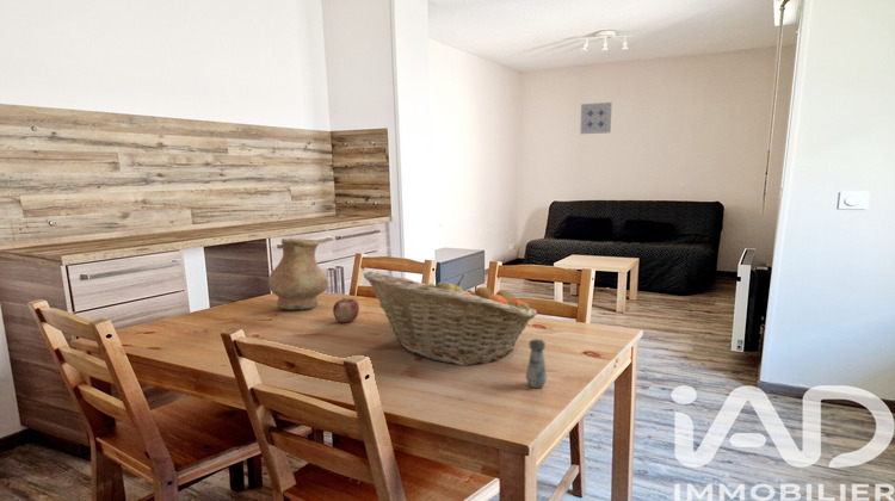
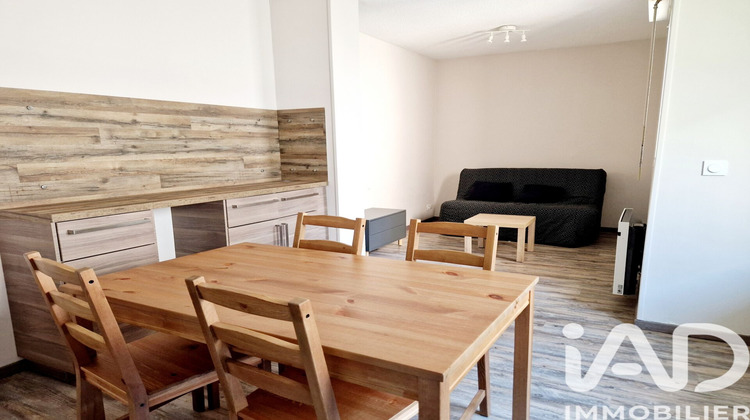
- salt shaker [525,338,548,389]
- vase [267,237,329,311]
- apple [332,296,360,323]
- fruit basket [362,271,538,367]
- wall art [579,101,613,135]
